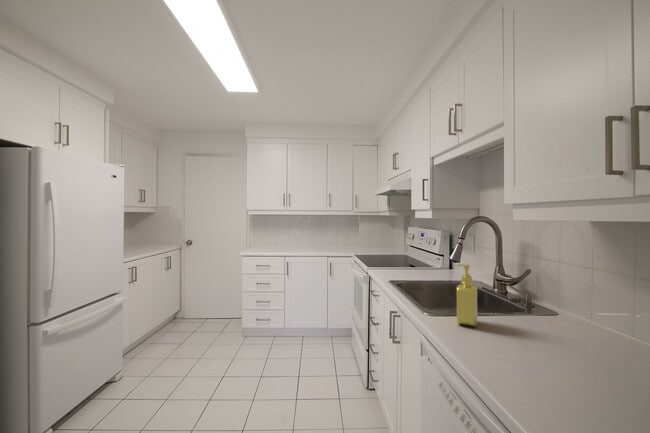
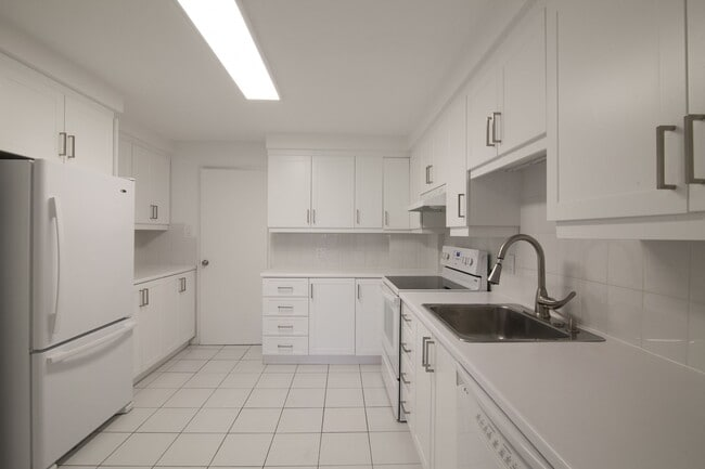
- soap dispenser [455,263,478,327]
